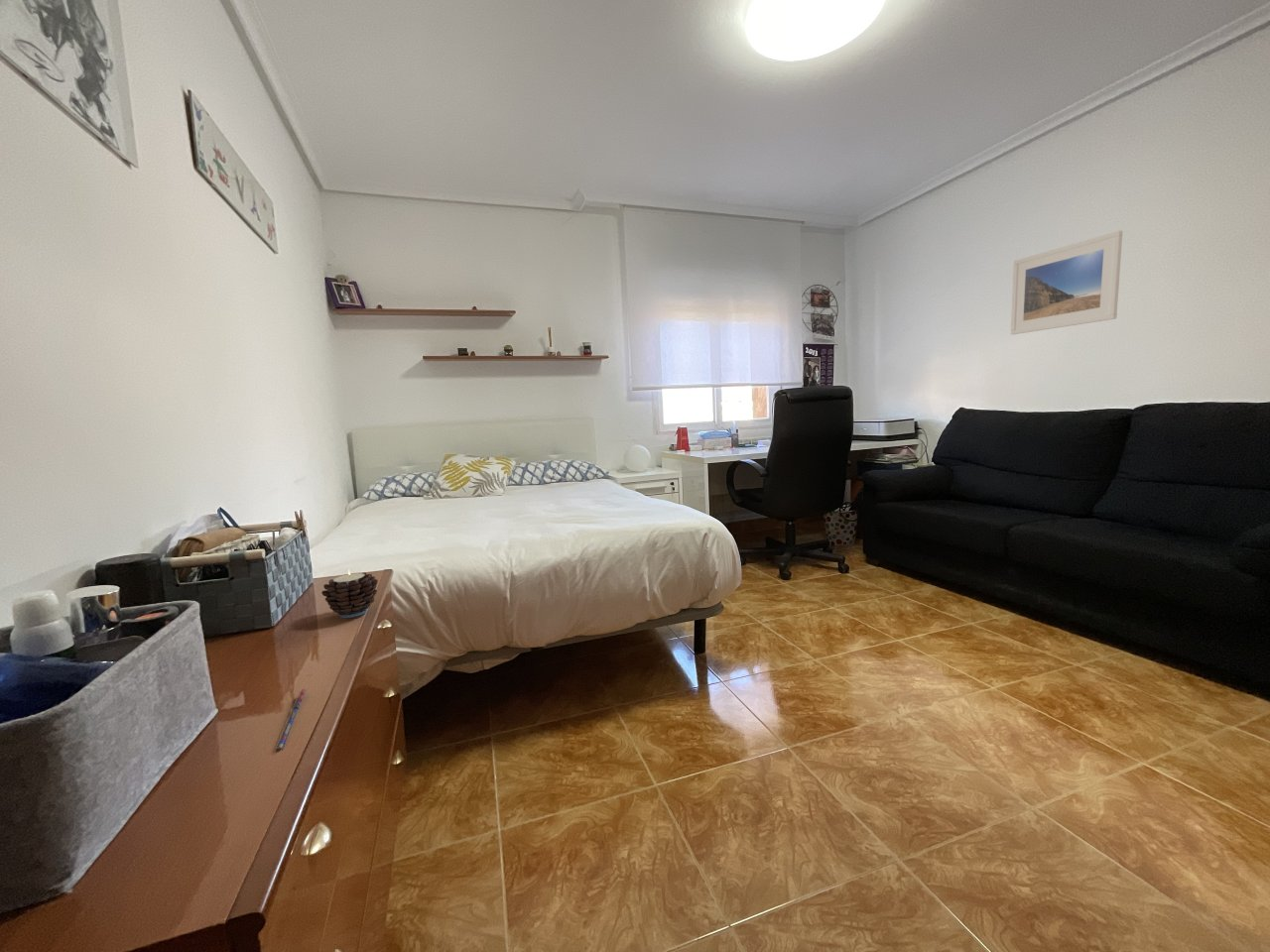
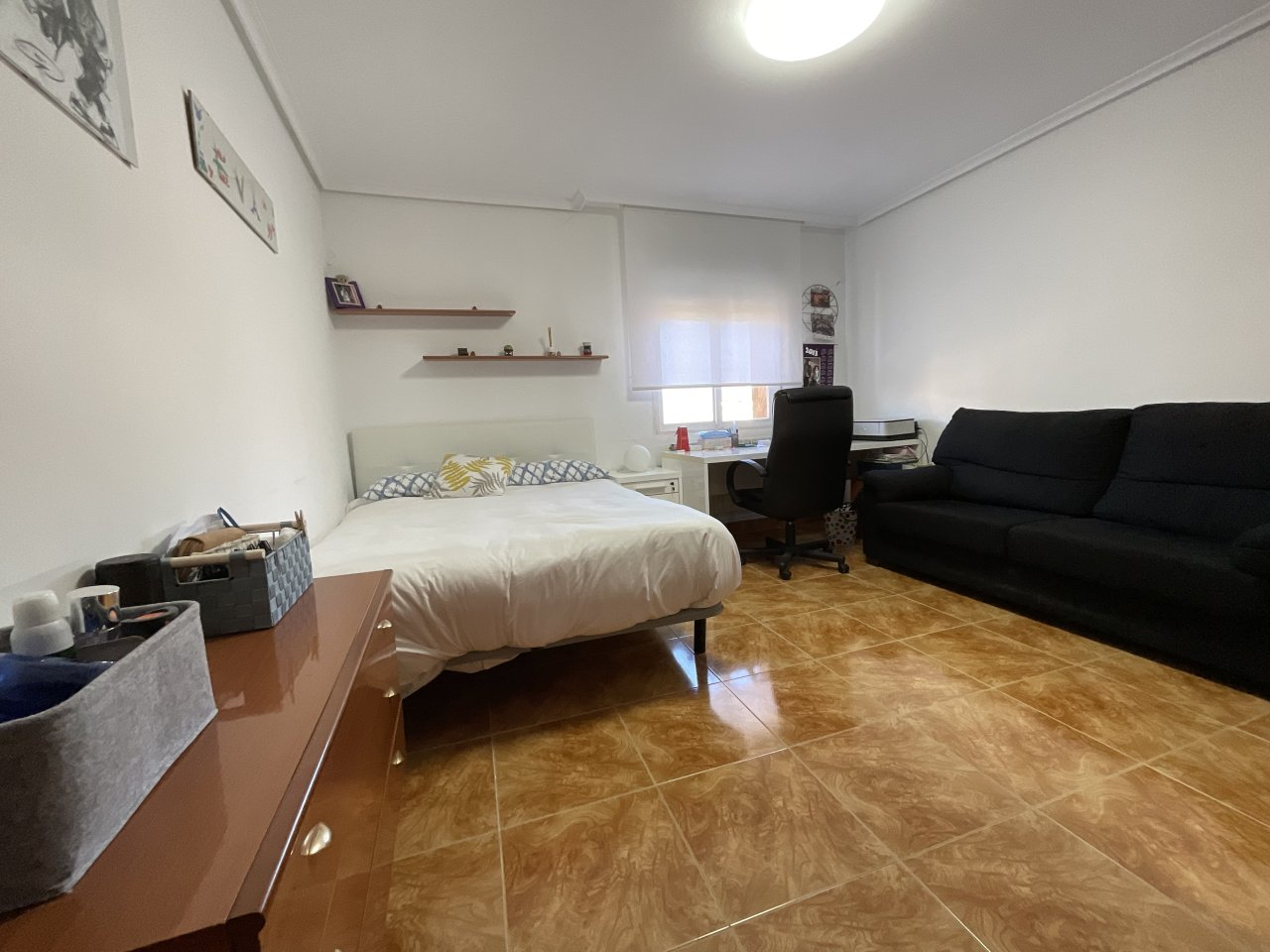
- candle [320,569,379,619]
- pen [275,688,308,750]
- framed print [1010,230,1123,335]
